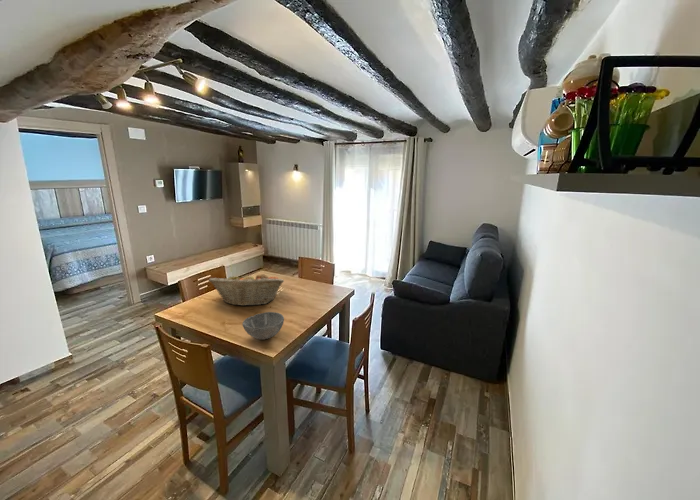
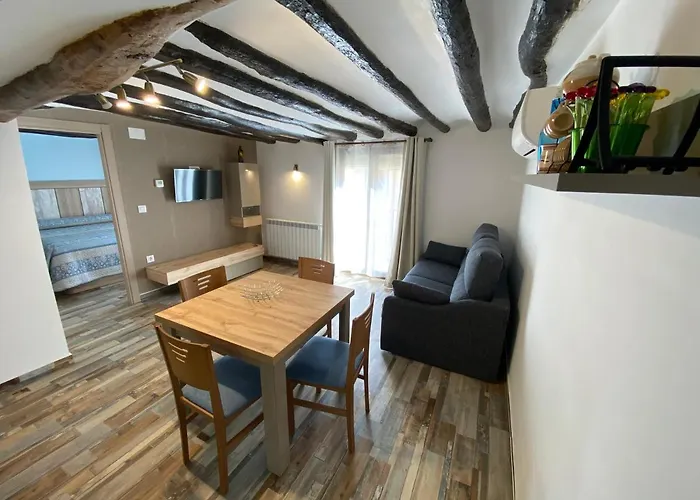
- bowl [242,311,285,340]
- fruit basket [208,273,285,307]
